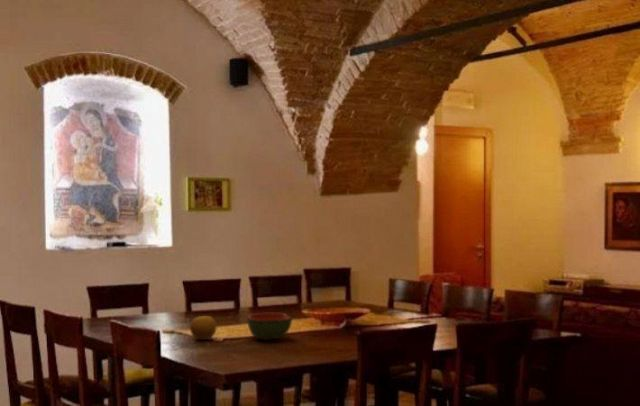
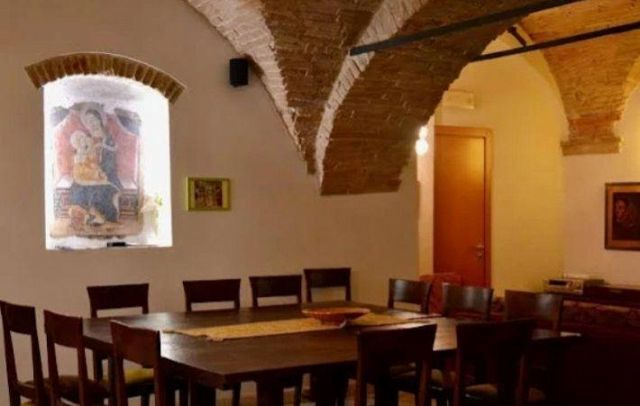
- bowl [245,311,293,341]
- fruit [189,315,217,341]
